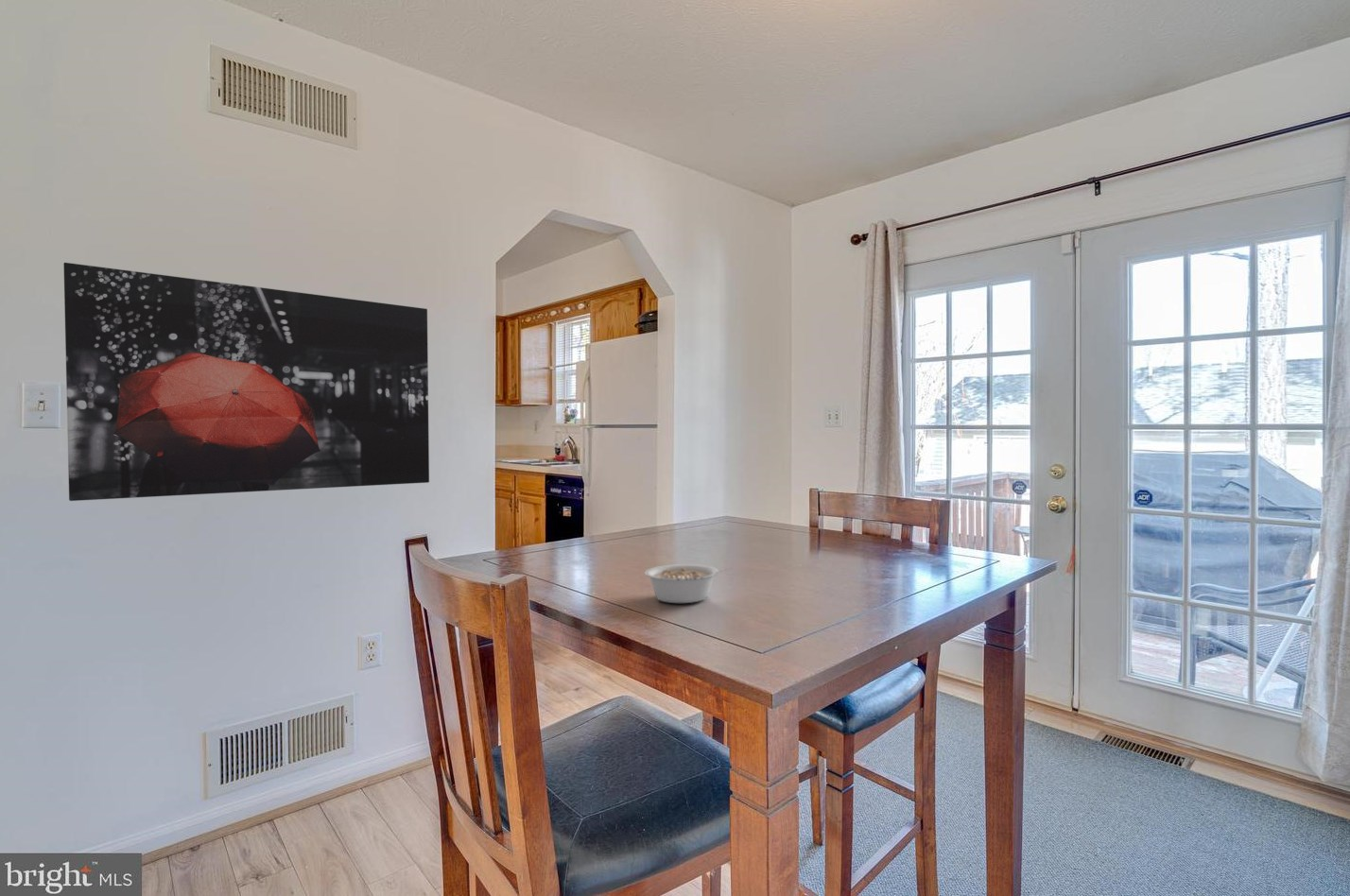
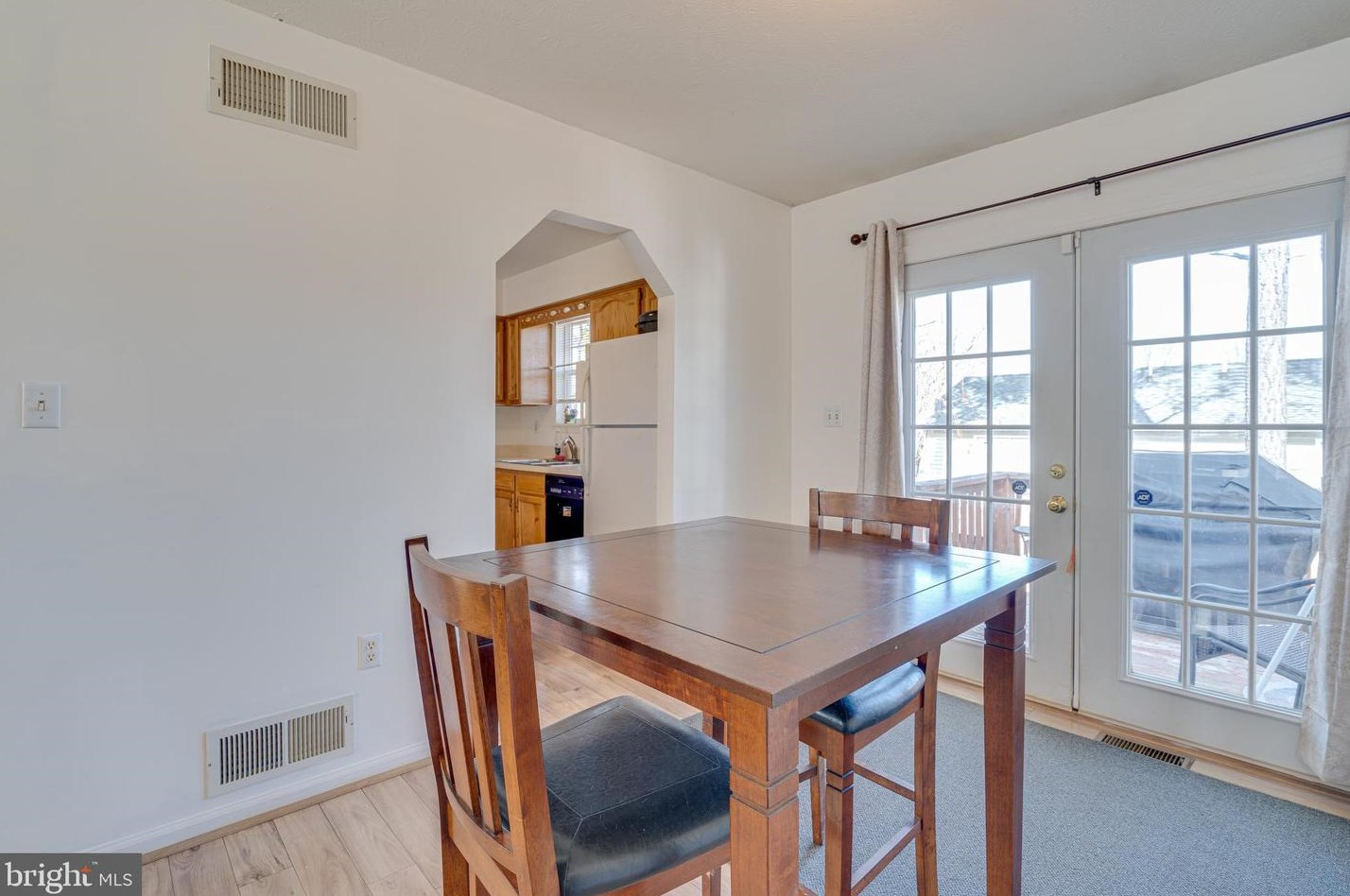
- wall art [62,262,430,502]
- legume [644,563,735,604]
